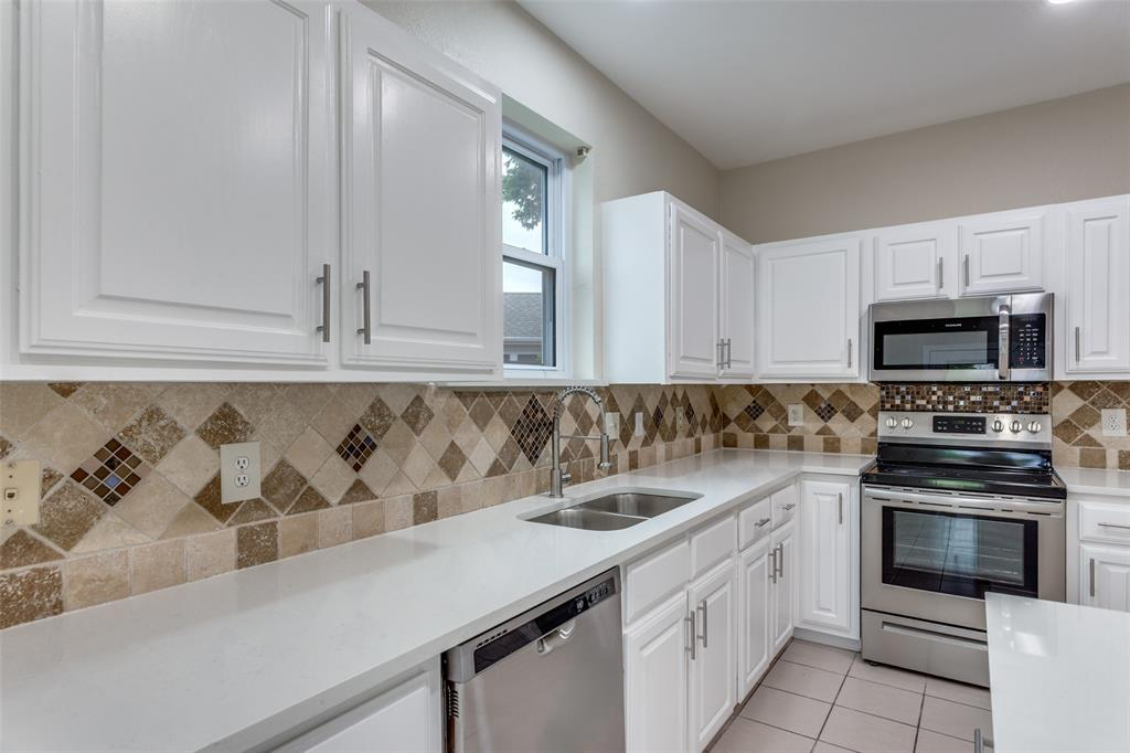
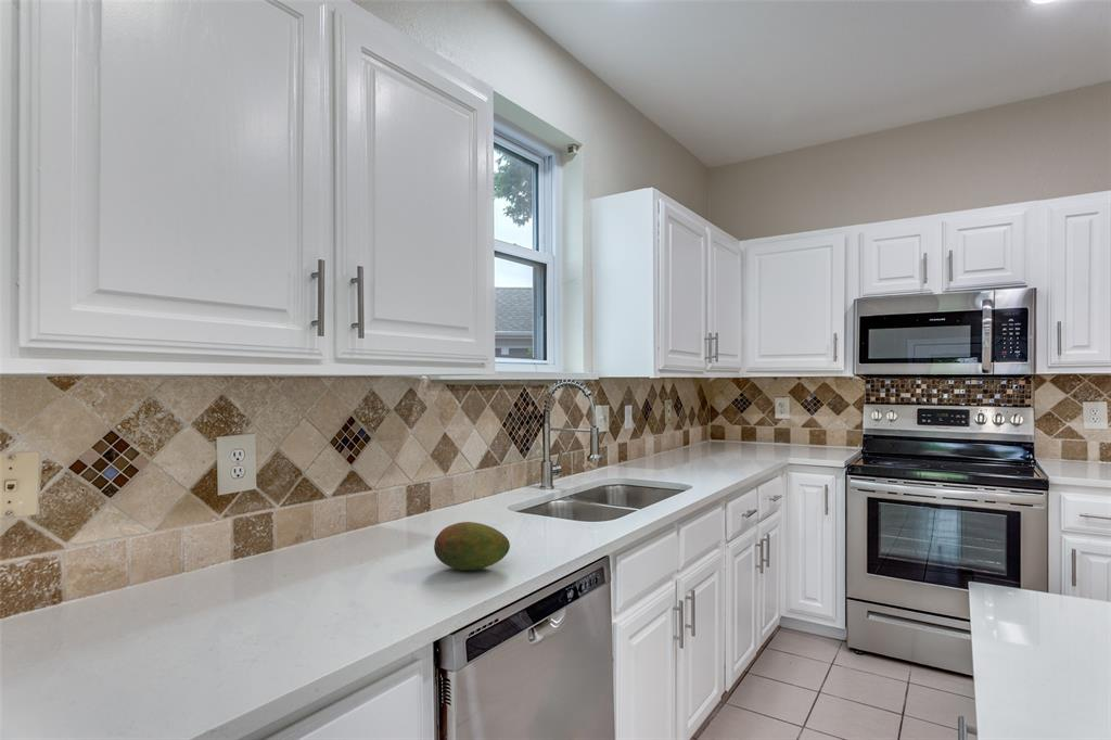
+ fruit [433,521,511,571]
